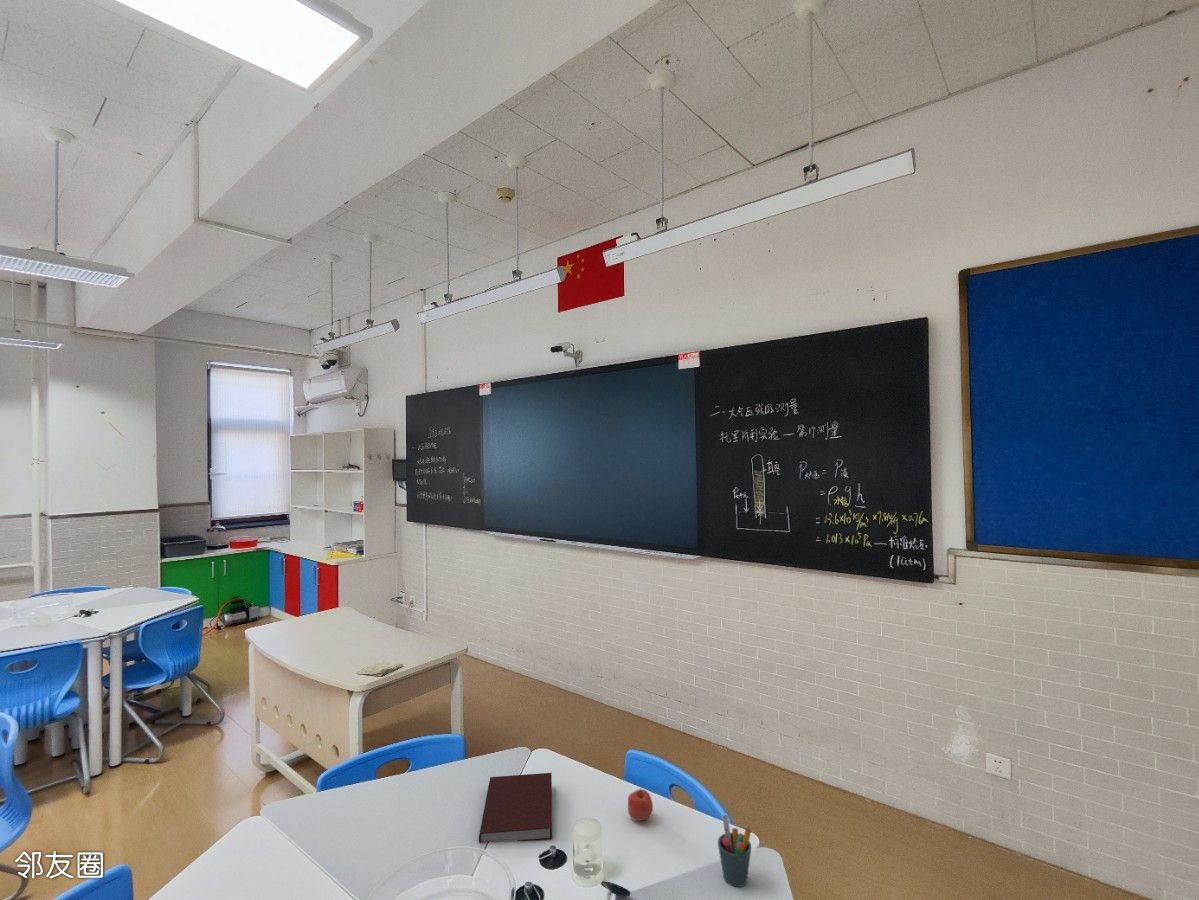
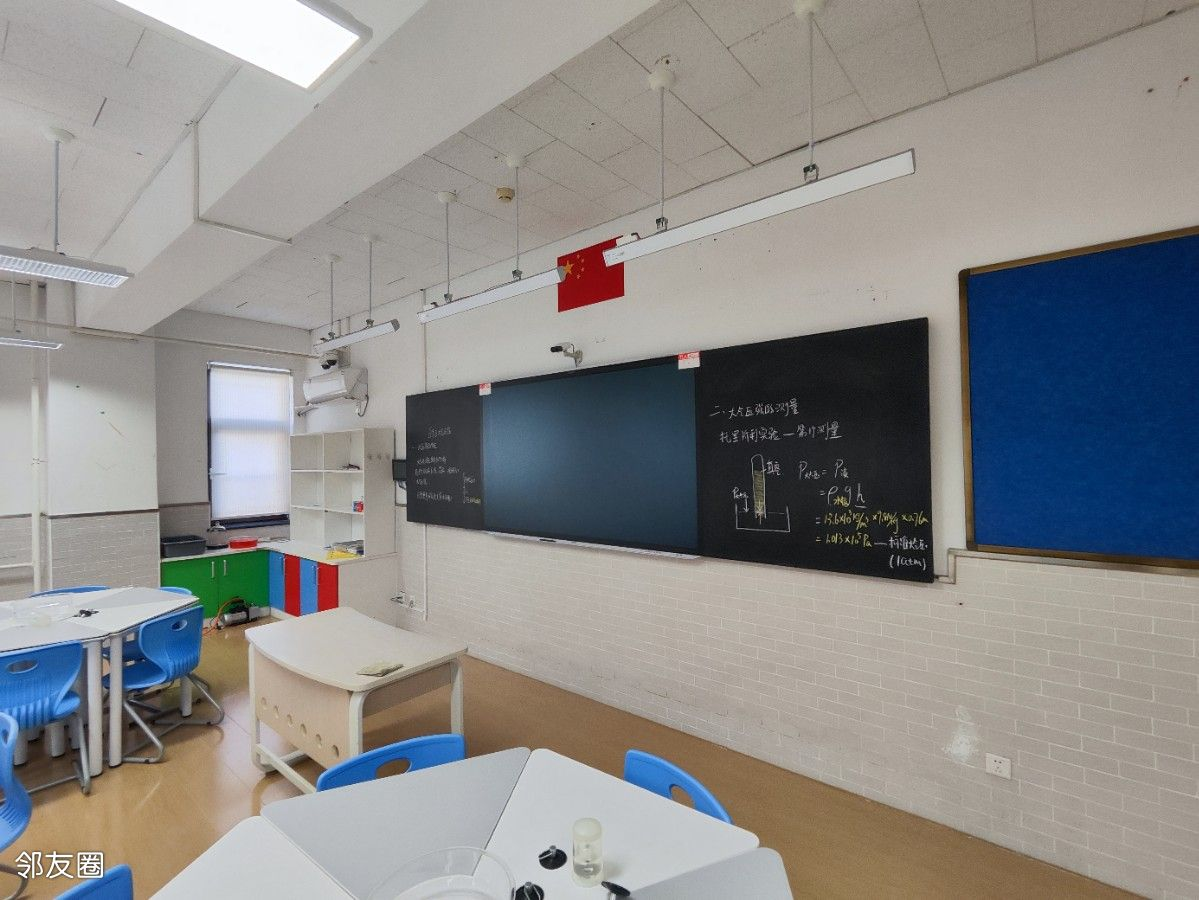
- notebook [478,772,553,844]
- pen holder [717,813,752,888]
- apple [627,788,654,822]
